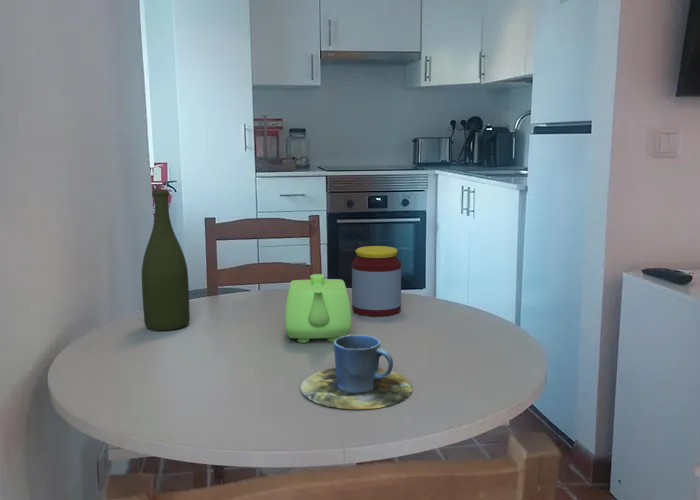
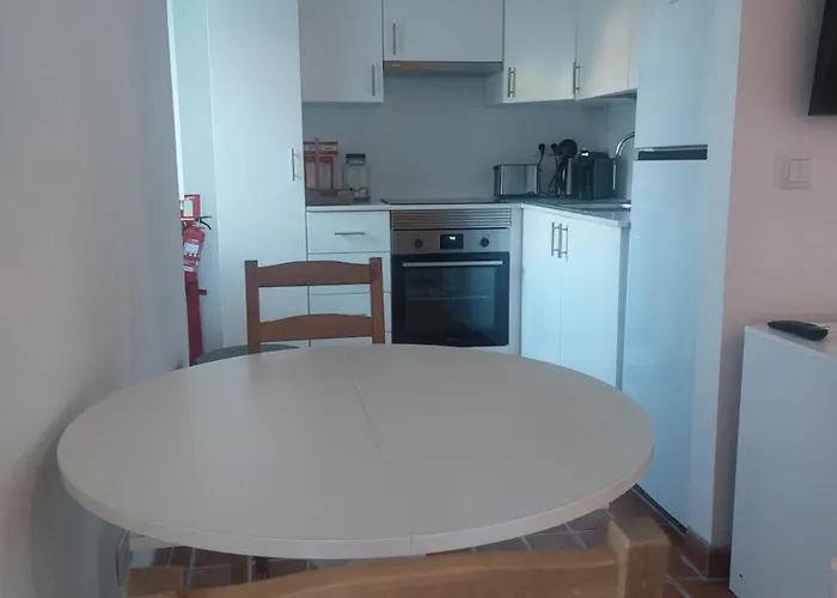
- jar [351,245,402,317]
- cup [300,334,413,410]
- teapot [284,273,352,344]
- bottle [141,189,191,332]
